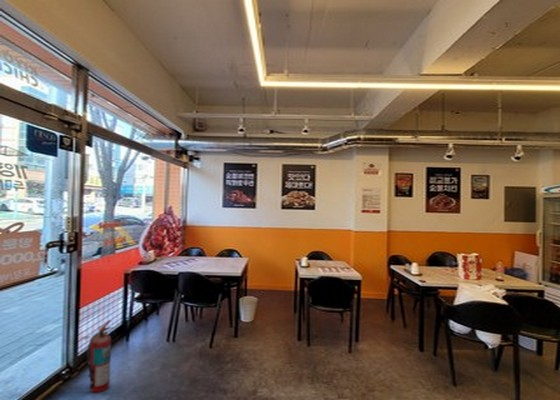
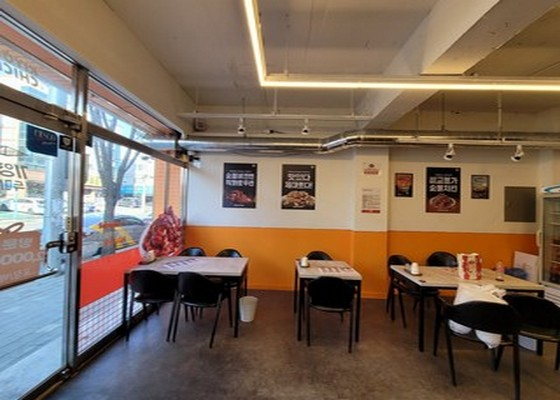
- fire extinguisher [86,319,115,393]
